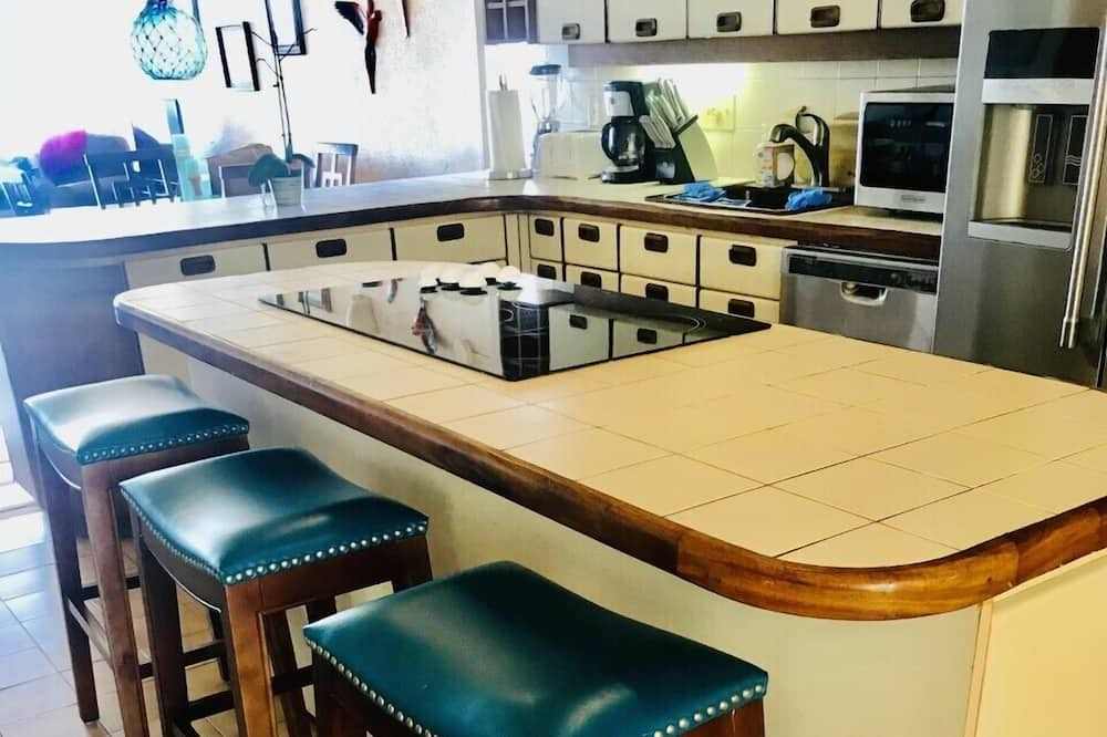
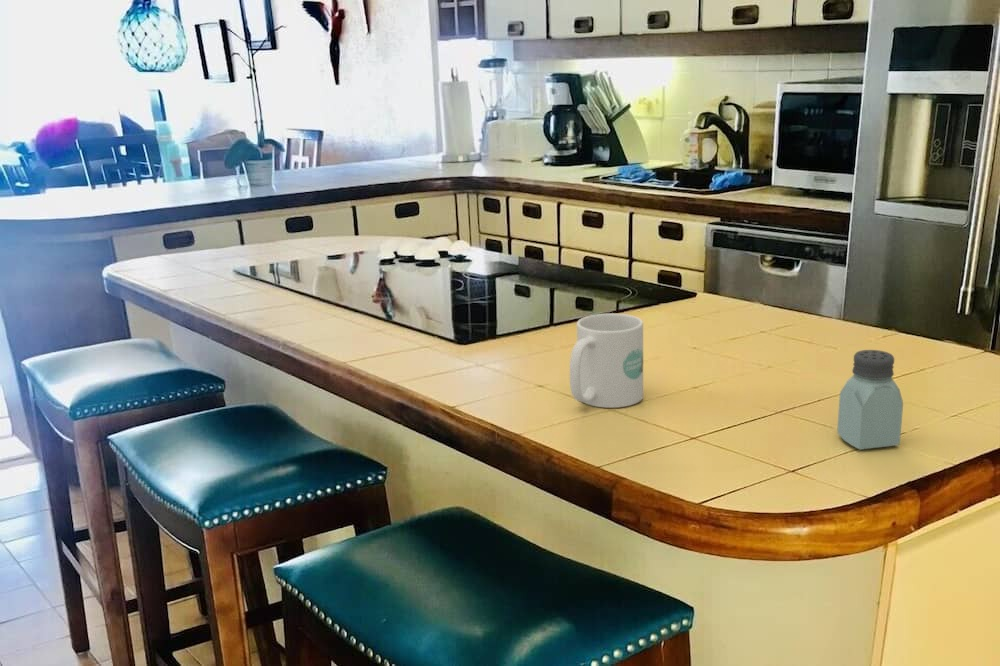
+ saltshaker [836,349,904,451]
+ mug [569,312,644,409]
